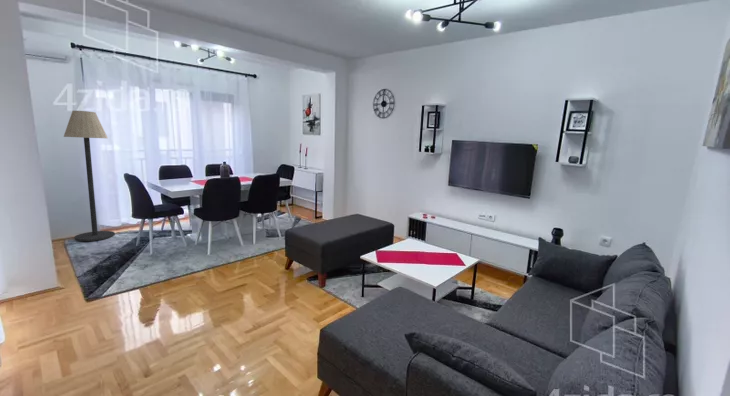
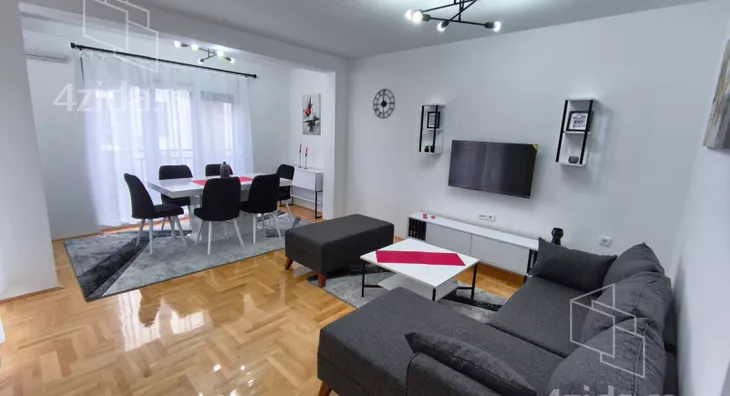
- floor lamp [63,110,116,242]
